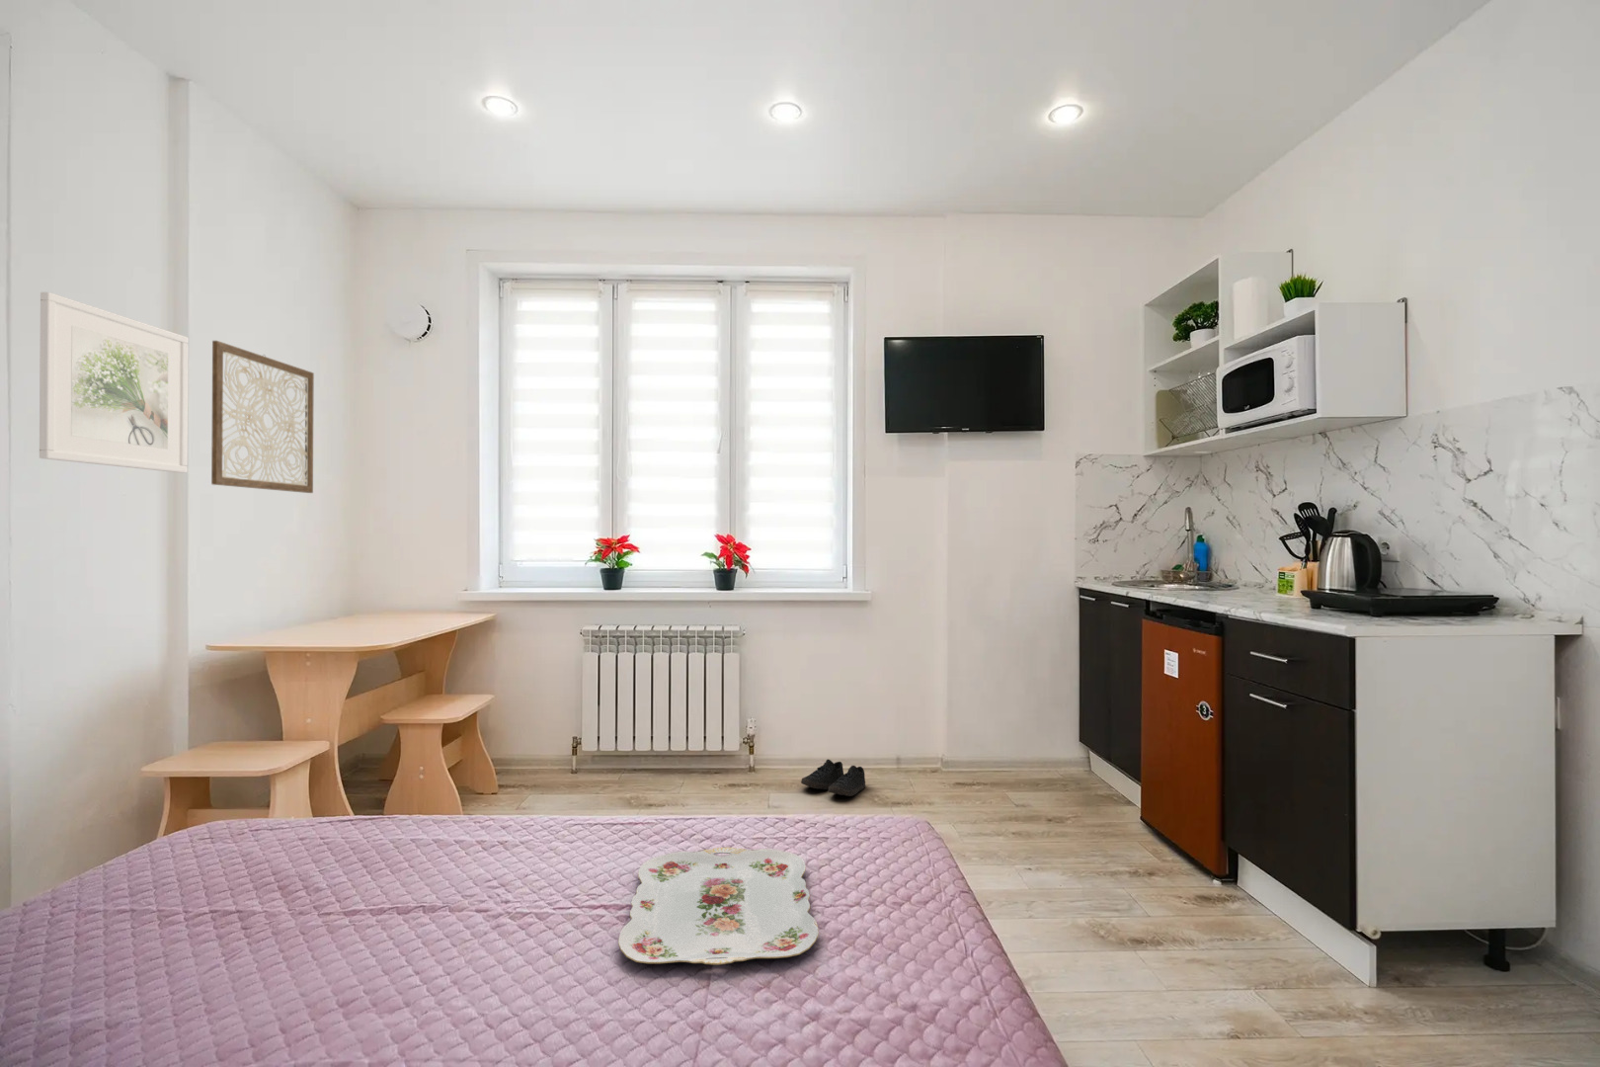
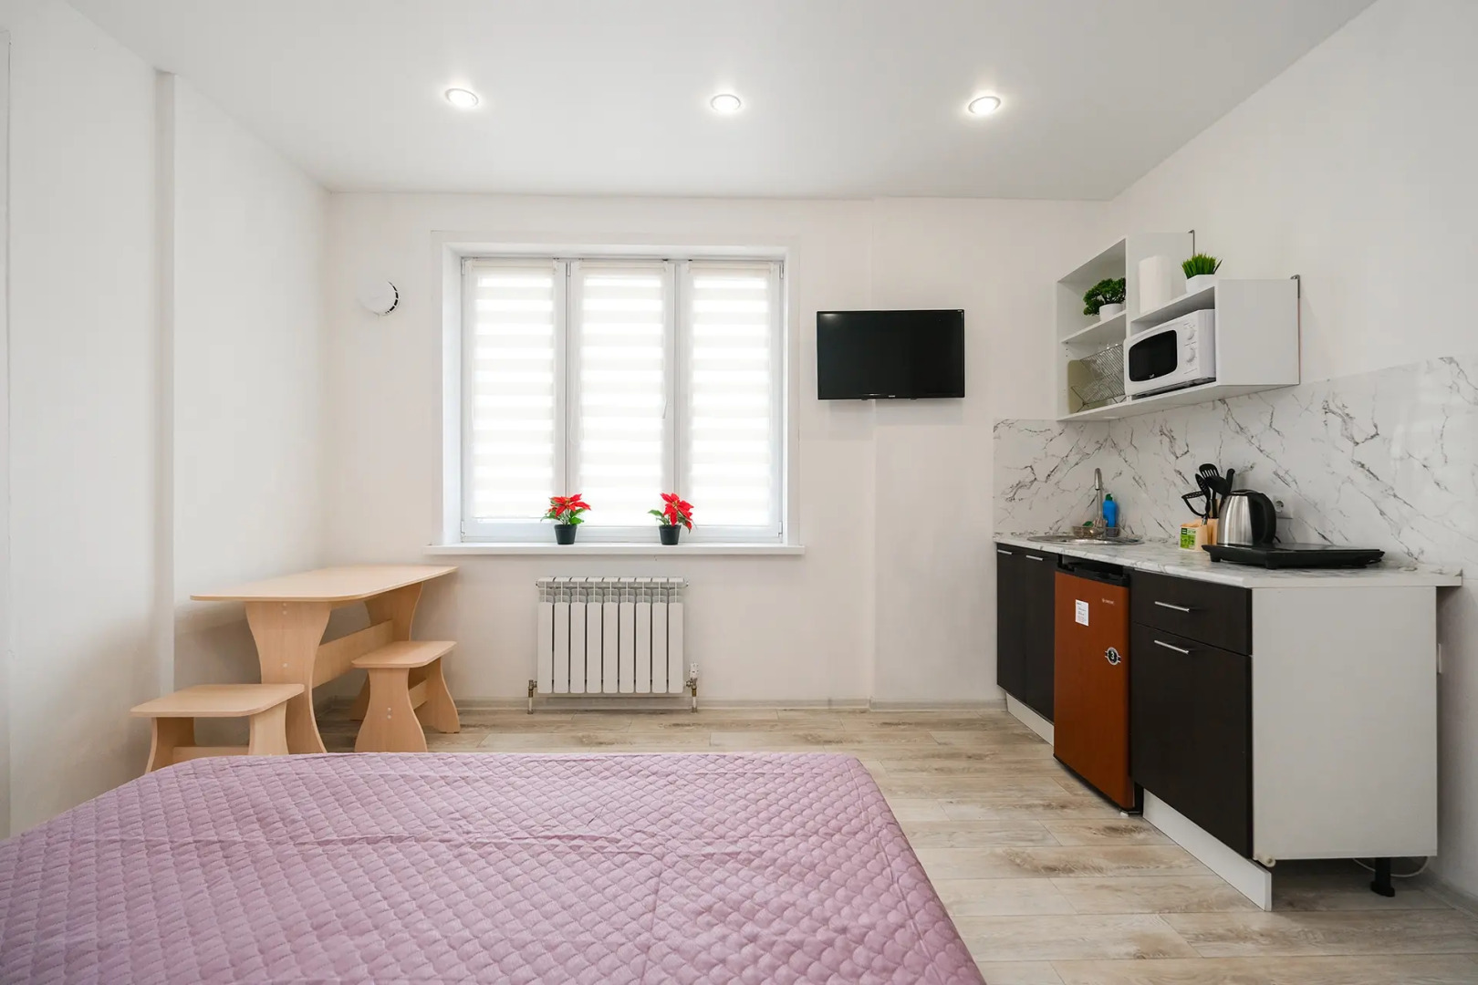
- wall art [211,339,315,494]
- shoe [800,759,867,798]
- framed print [38,292,188,474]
- serving tray [618,847,820,966]
